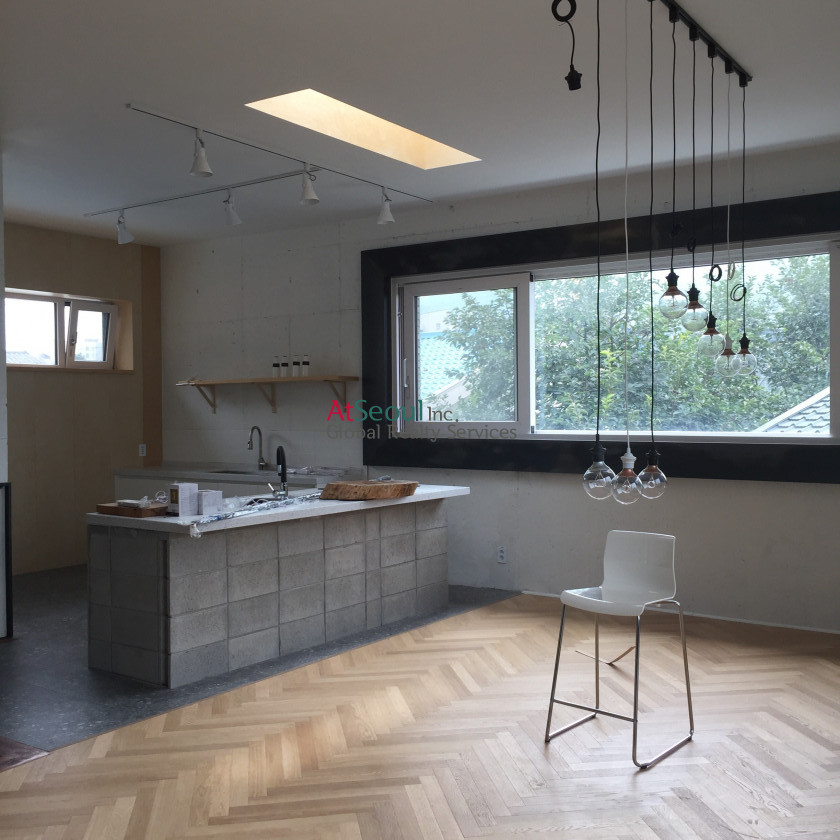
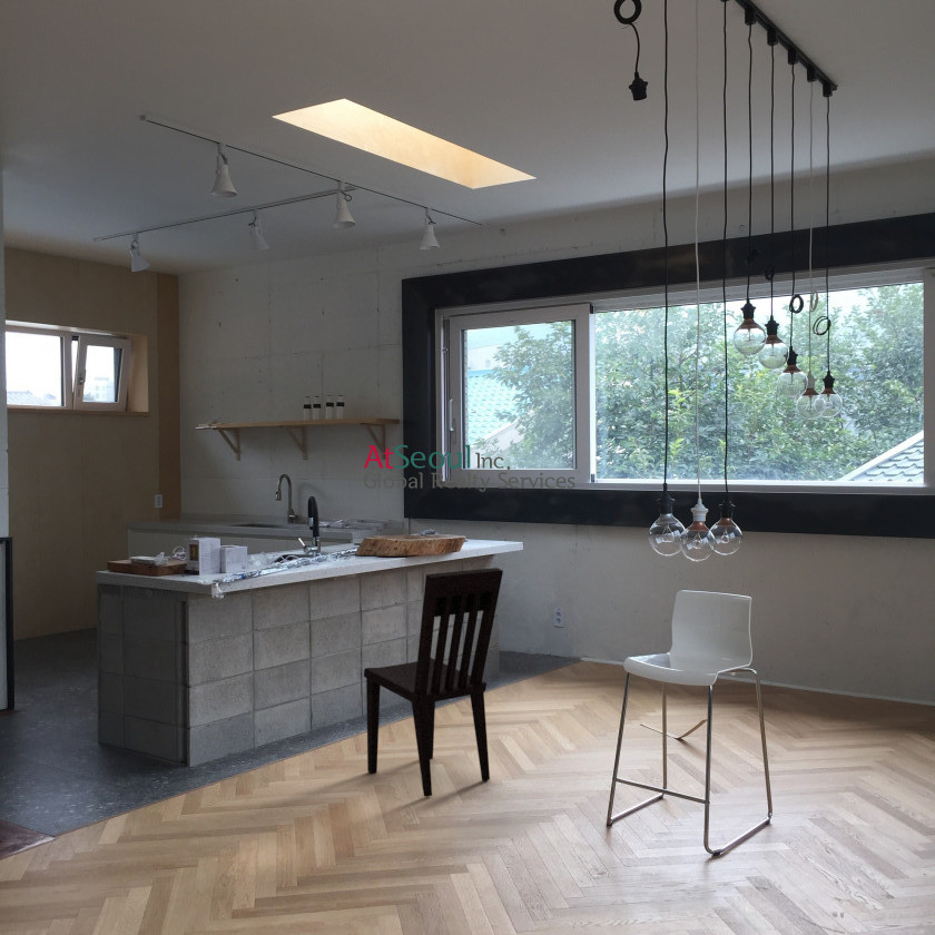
+ dining chair [363,567,504,798]
